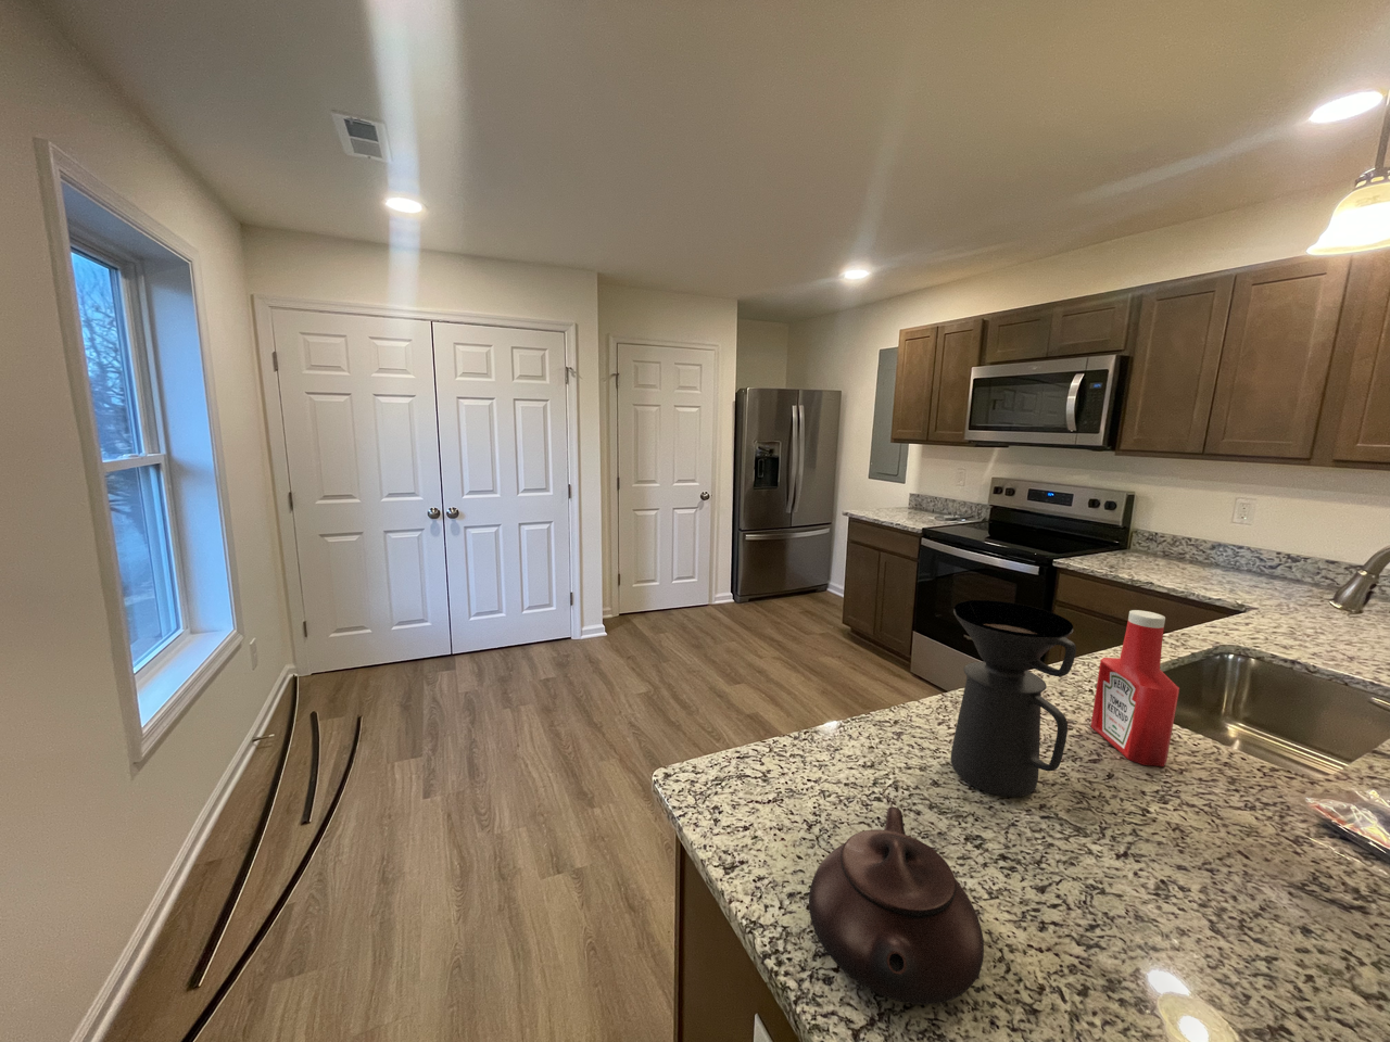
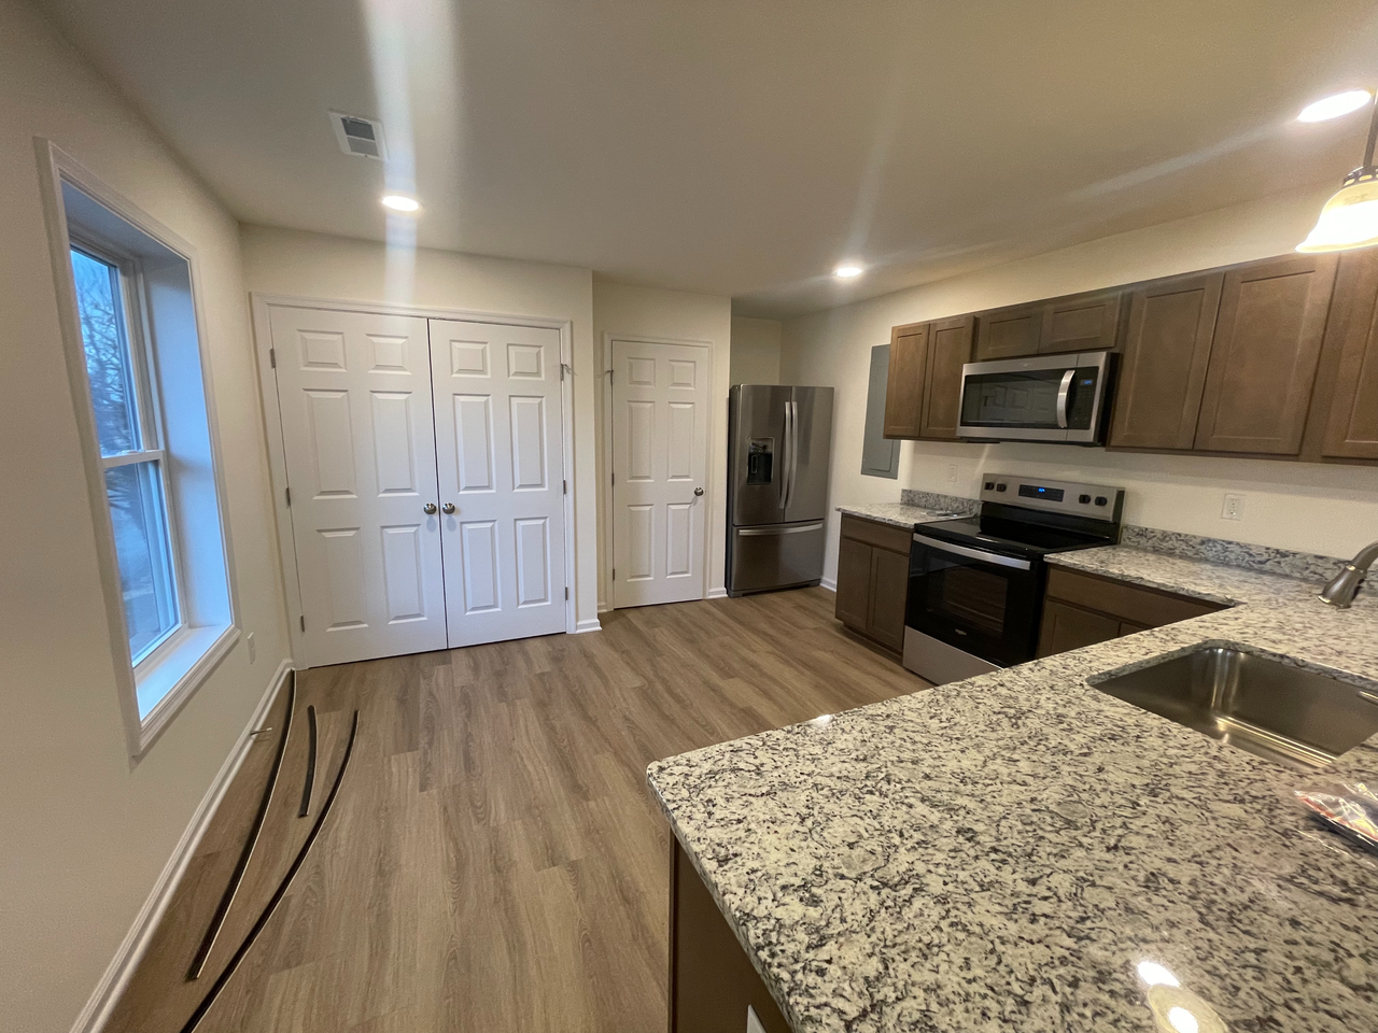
- teapot [808,806,985,1005]
- soap bottle [1090,609,1181,767]
- coffee maker [950,599,1077,798]
